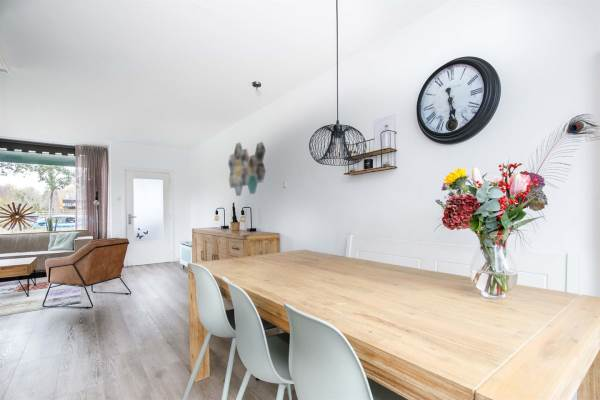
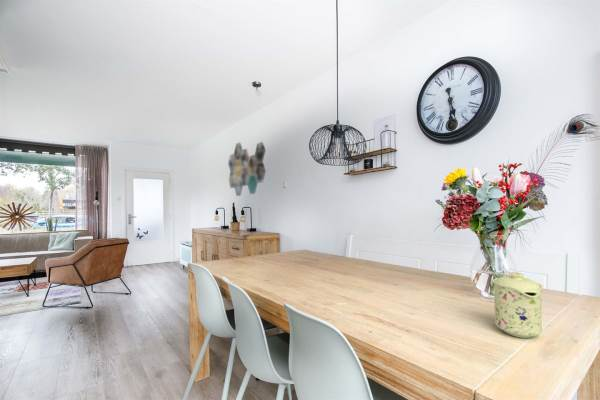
+ mug [492,271,544,339]
